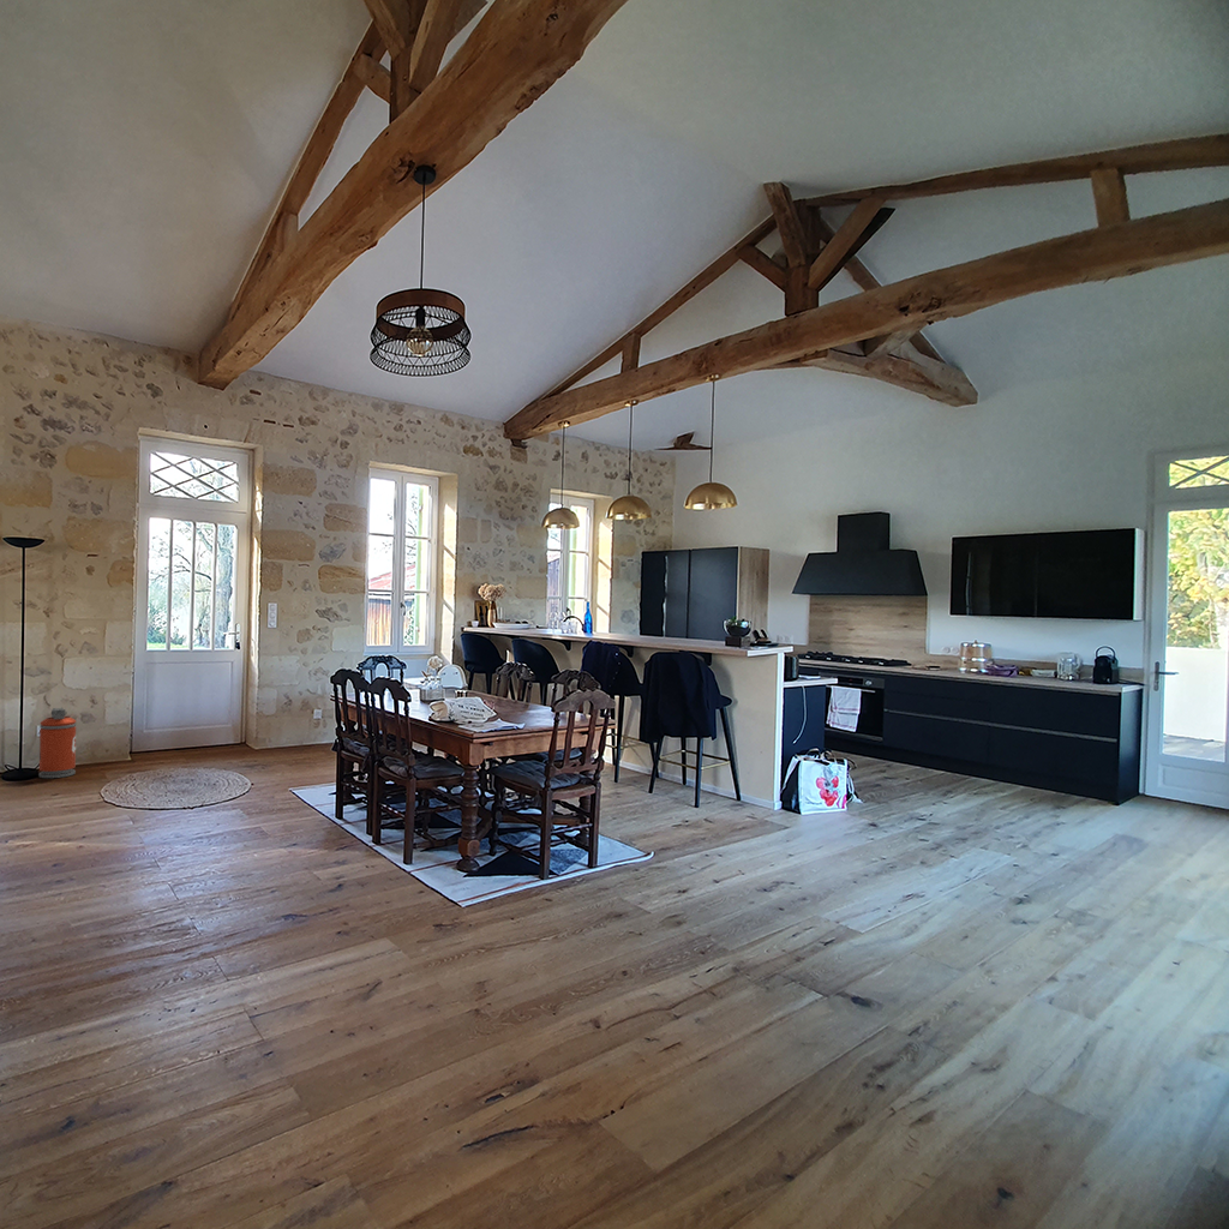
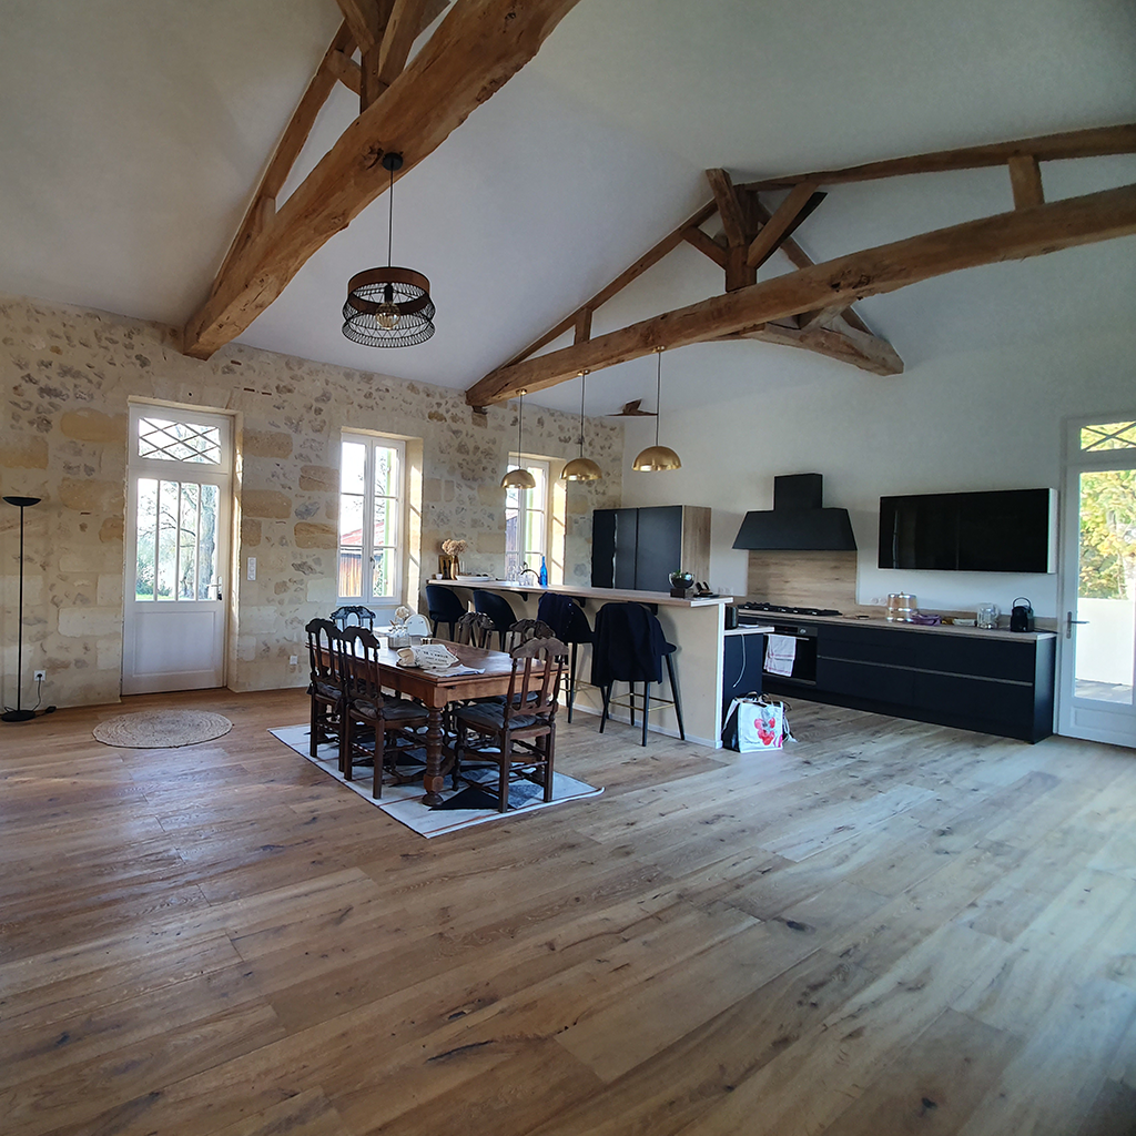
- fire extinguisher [37,707,77,779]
